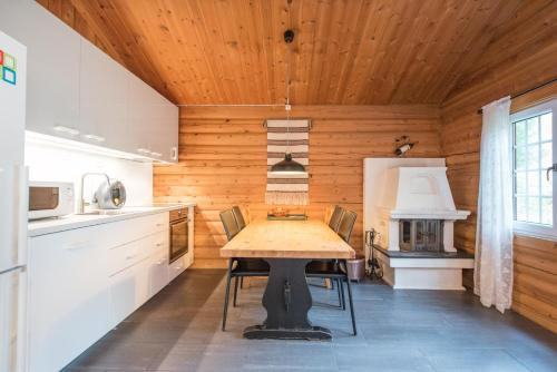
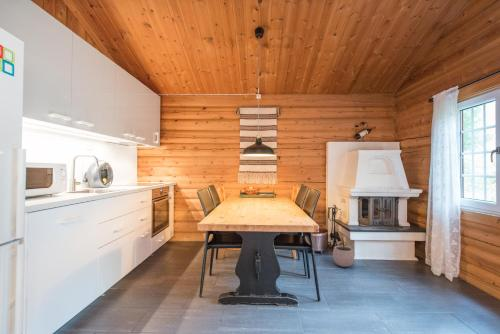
+ plant pot [332,240,356,268]
